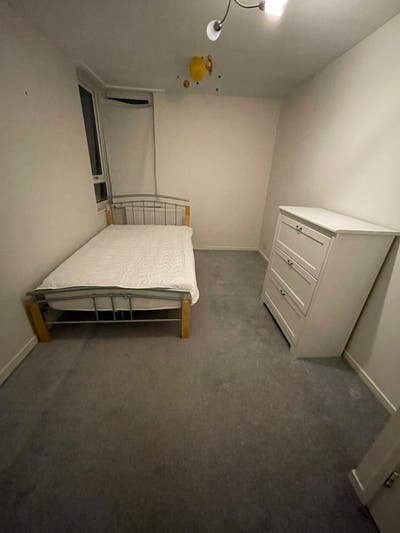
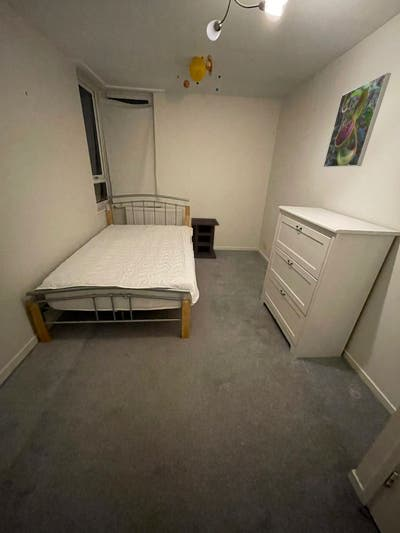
+ nightstand [190,217,220,259]
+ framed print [322,72,392,168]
